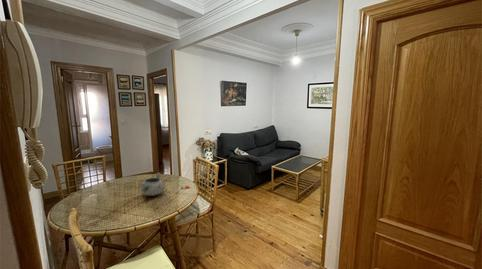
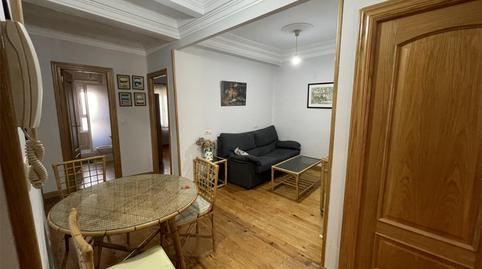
- decorative bowl [139,172,165,197]
